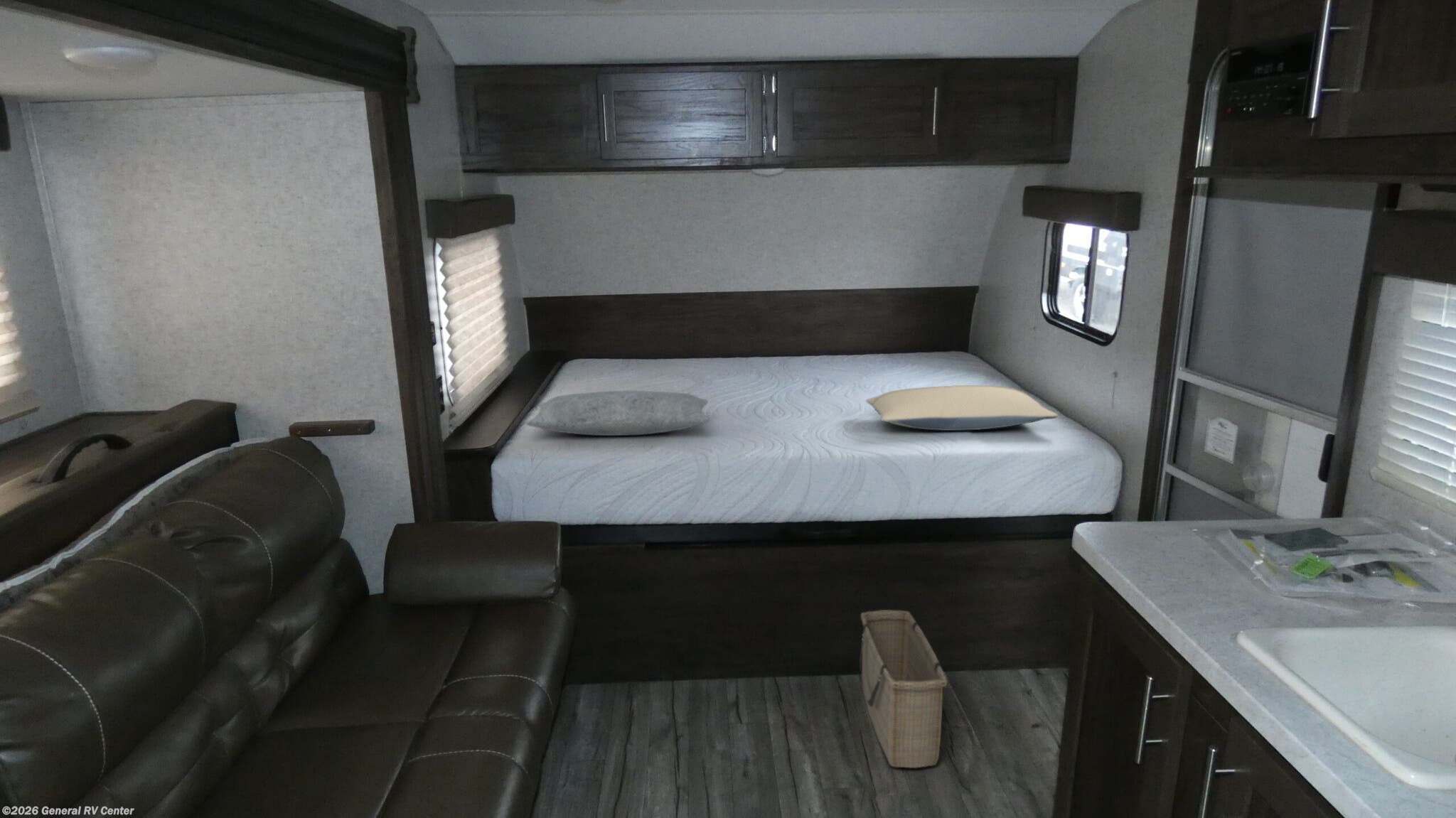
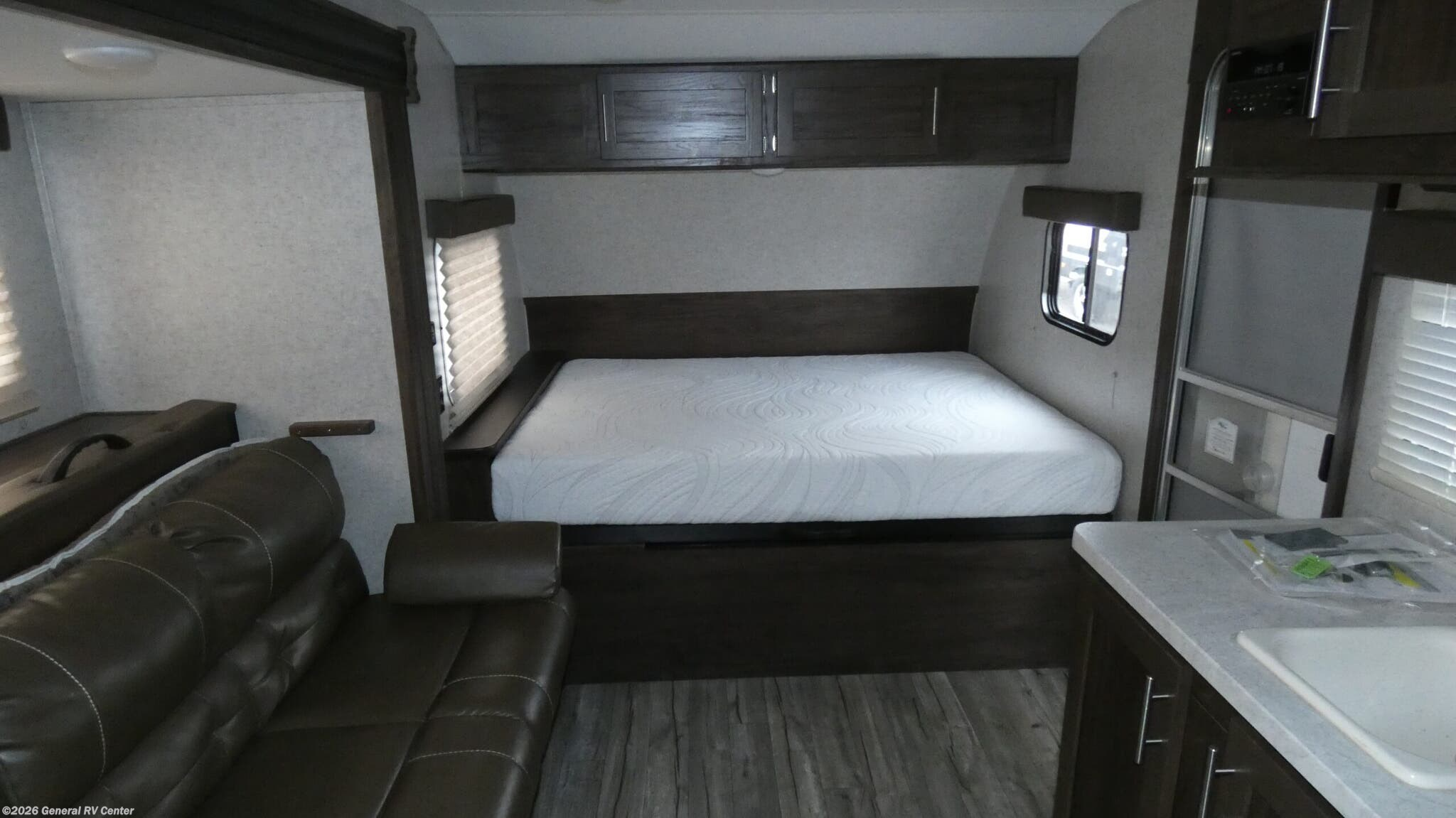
- pillow [865,384,1058,431]
- basket [859,609,948,768]
- pillow [525,390,710,436]
